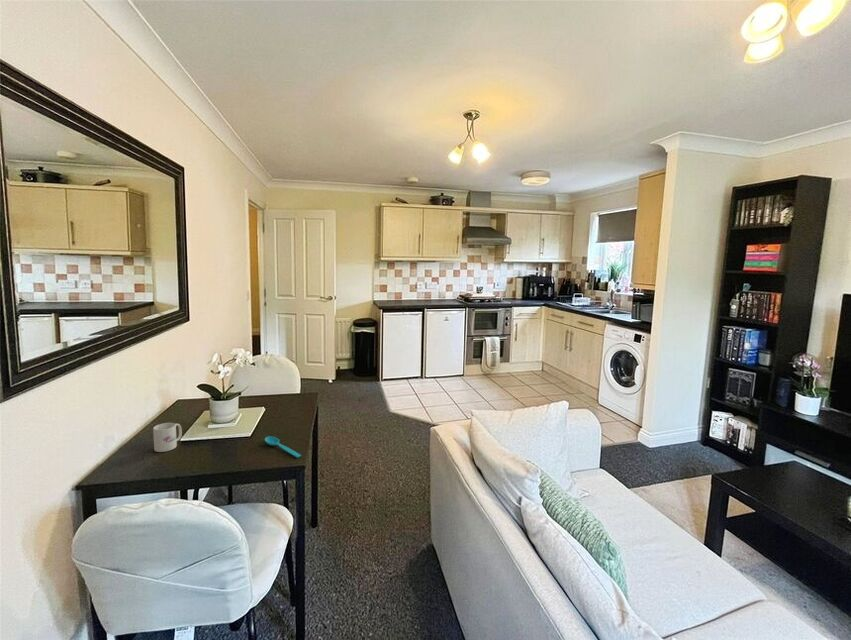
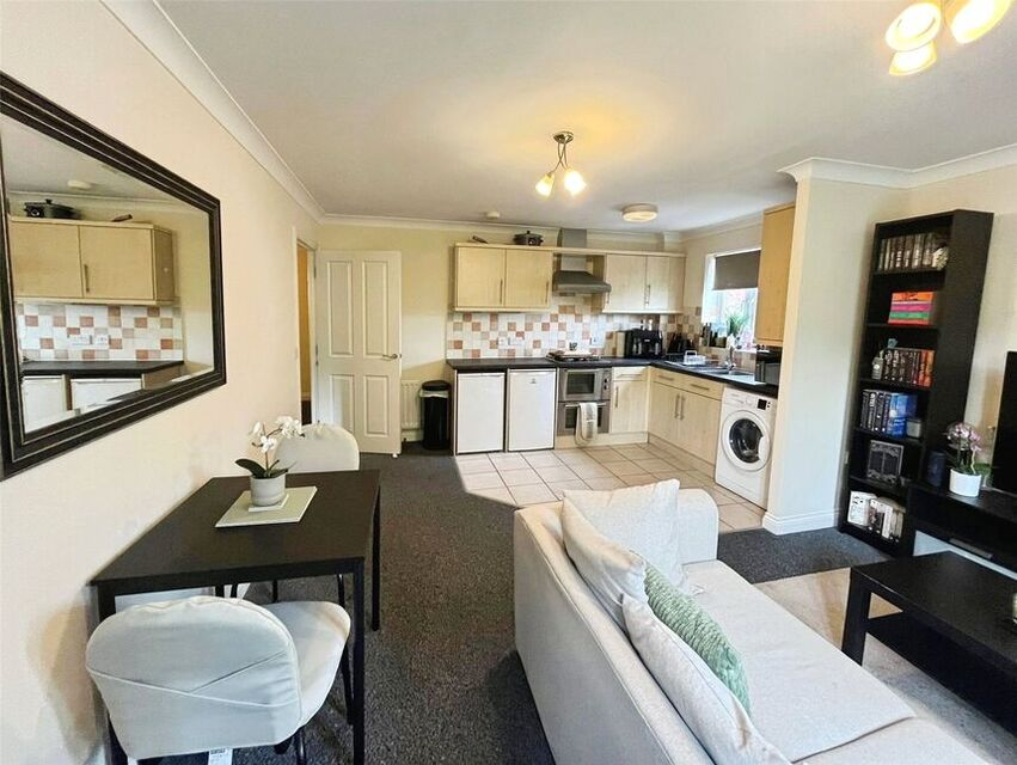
- spoon [264,435,302,459]
- mug [152,422,183,453]
